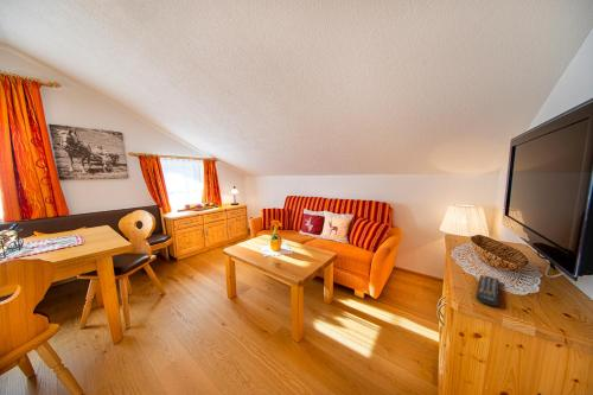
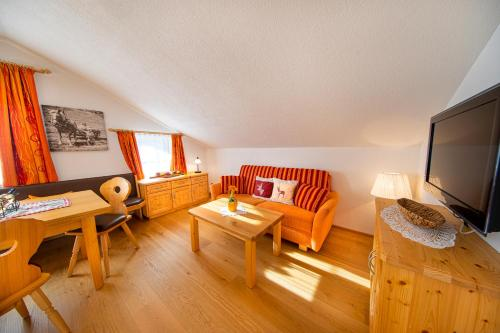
- remote control [474,274,500,307]
